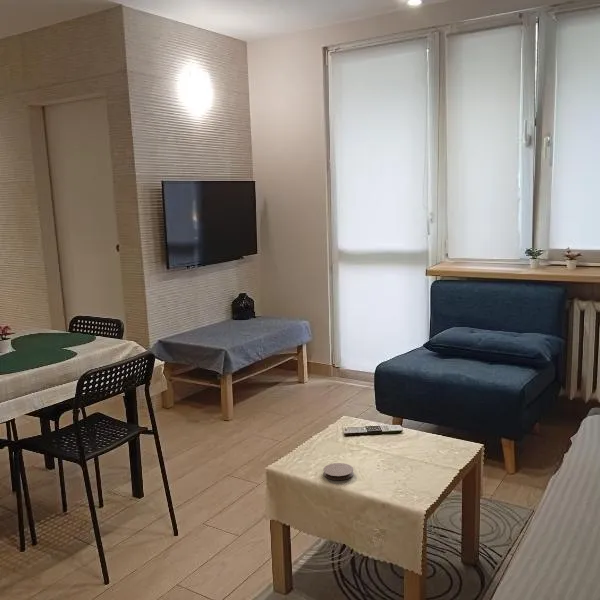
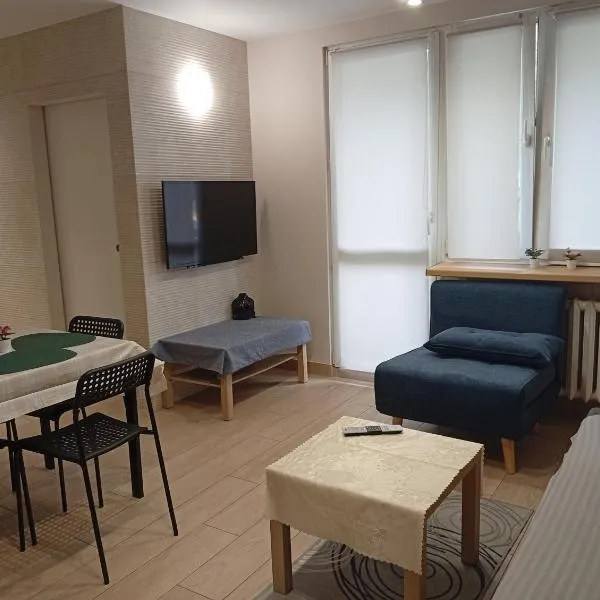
- coaster [323,462,354,481]
